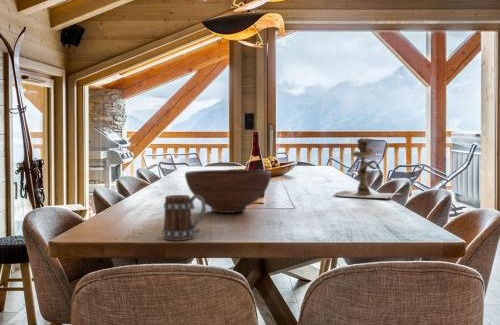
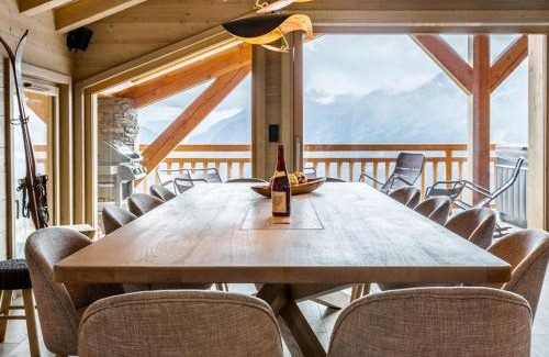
- mug [161,194,207,241]
- hookah [332,137,402,199]
- fruit bowl [184,169,272,214]
